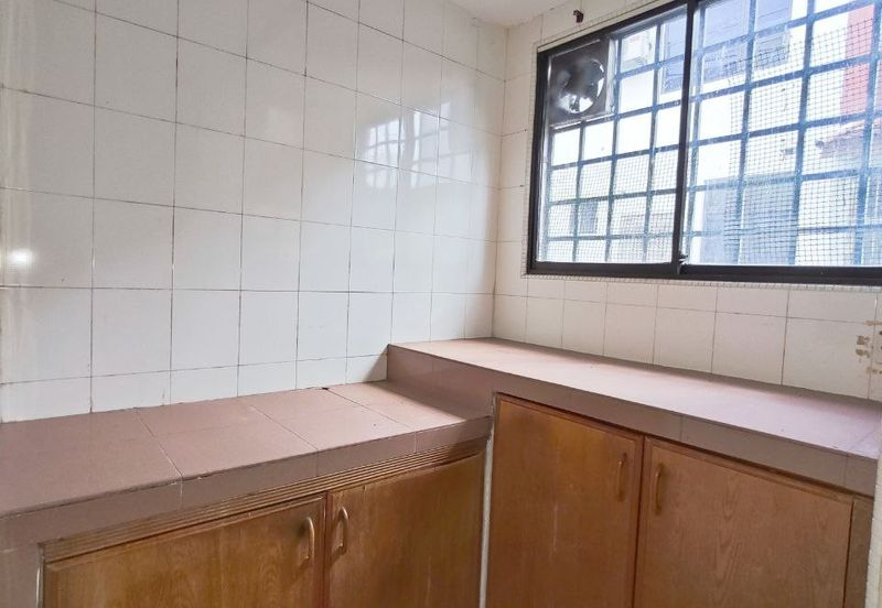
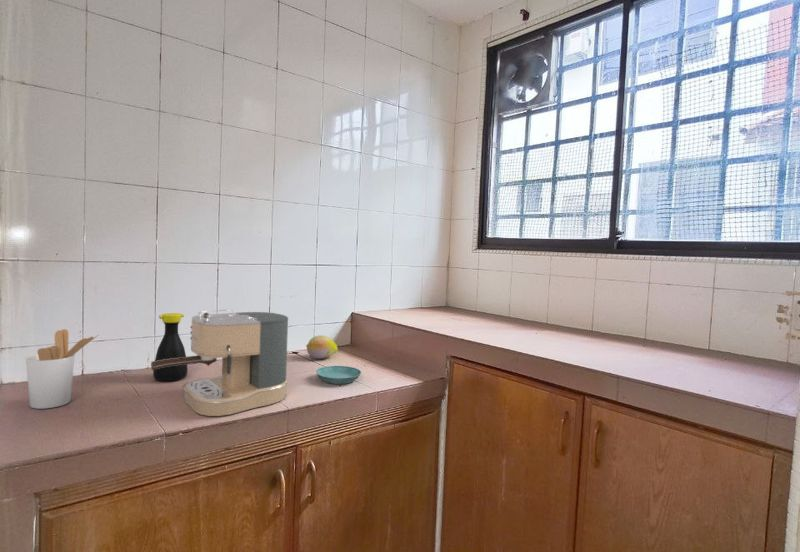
+ fruit [305,334,339,360]
+ utensil holder [25,328,100,410]
+ bottle [152,312,189,382]
+ saucer [315,365,362,385]
+ coffee maker [150,309,289,417]
